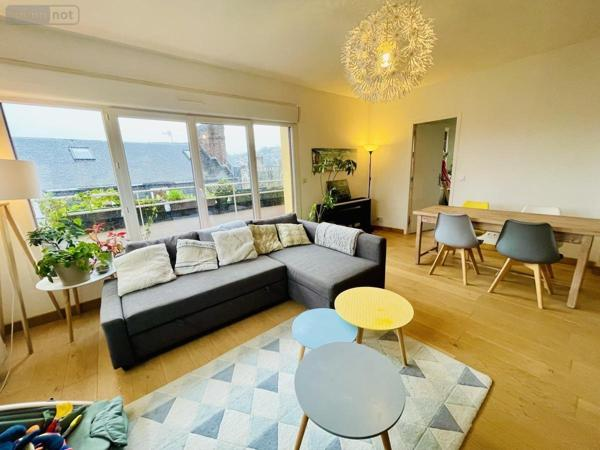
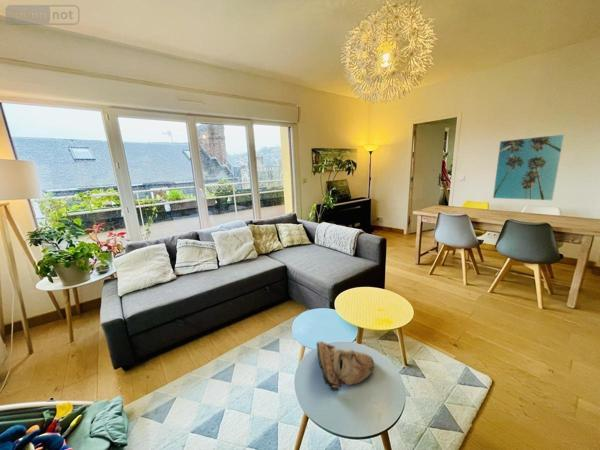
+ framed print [492,133,565,201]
+ animal skull [316,340,375,392]
